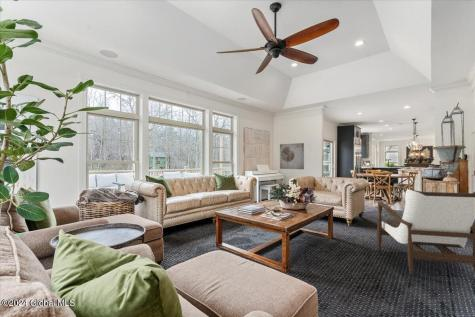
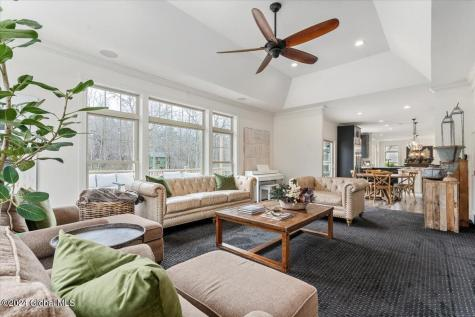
- wall art [279,142,305,170]
- armchair [376,188,475,276]
